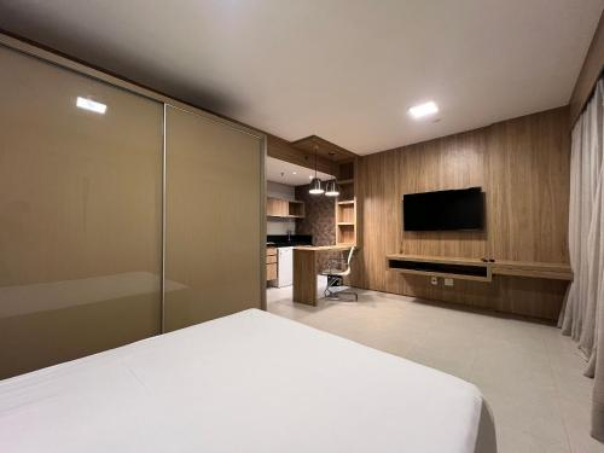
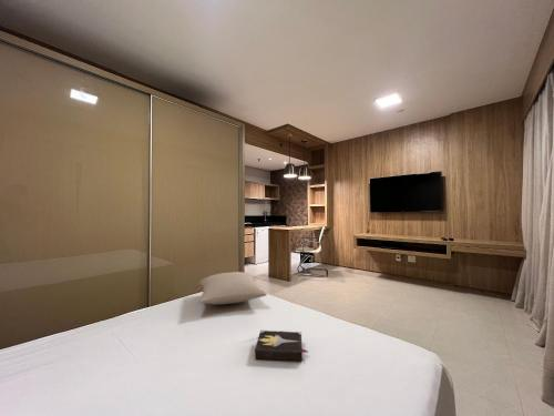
+ hardback book [254,329,308,362]
+ pillow [198,271,268,305]
